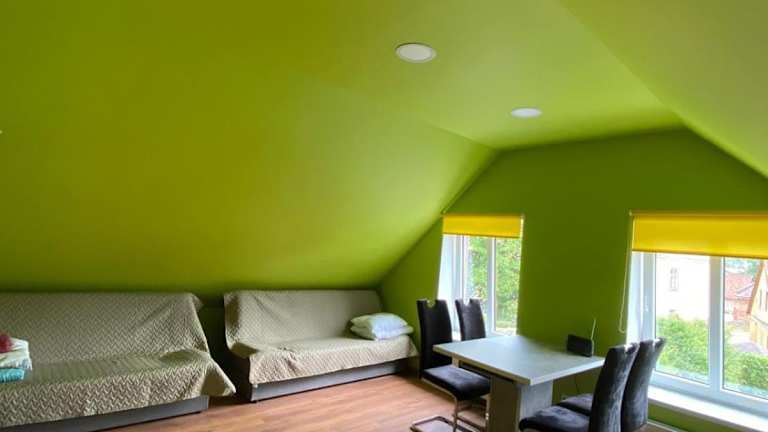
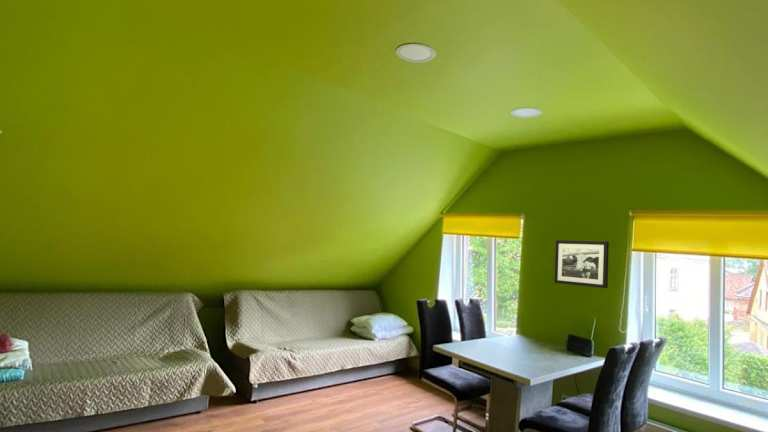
+ picture frame [554,239,610,289]
